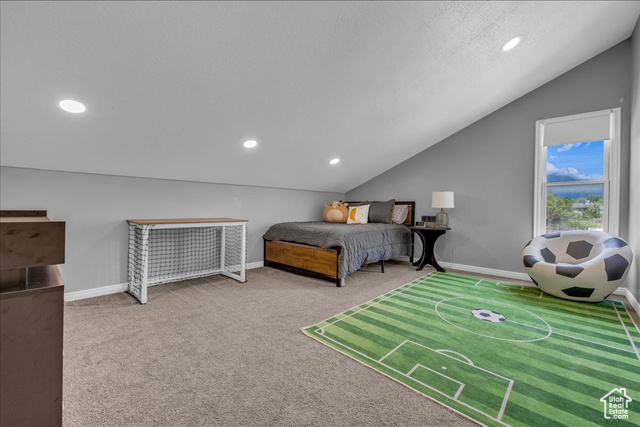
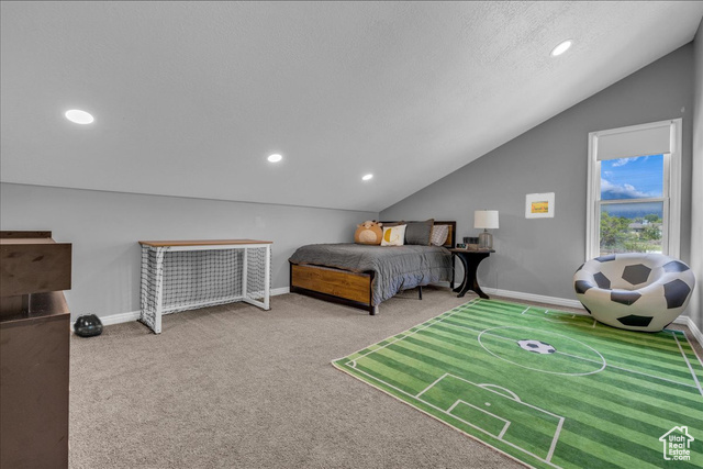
+ speaker [71,313,104,337]
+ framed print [525,192,555,219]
